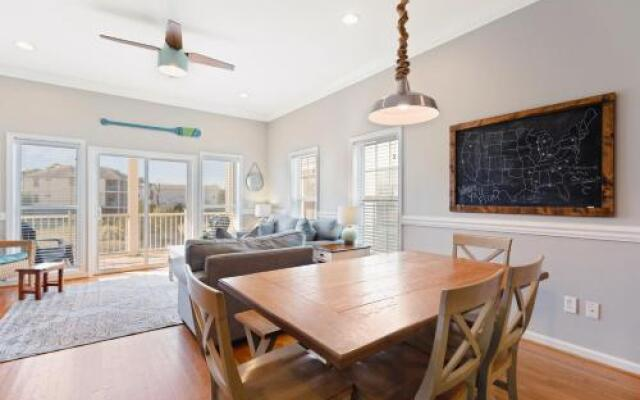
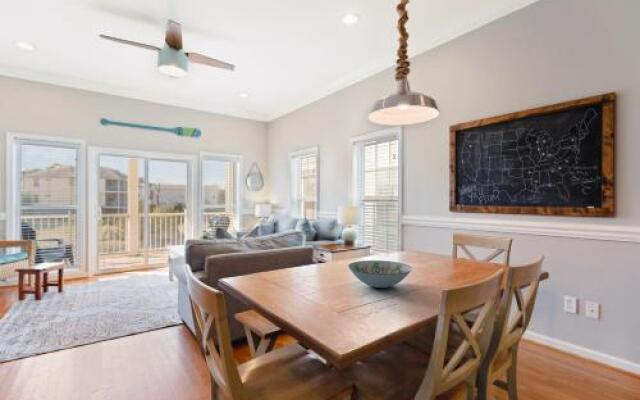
+ decorative bowl [347,260,413,289]
